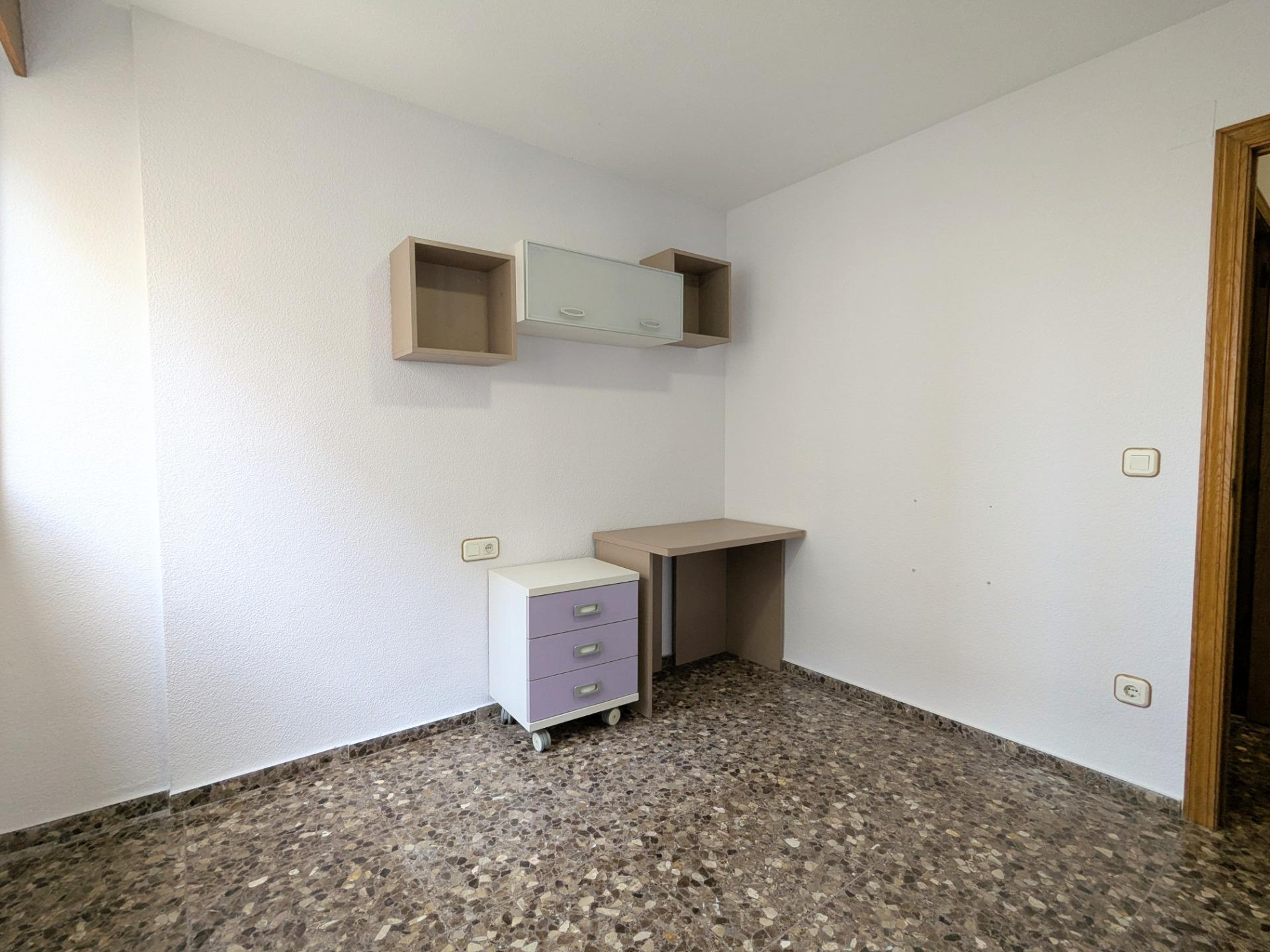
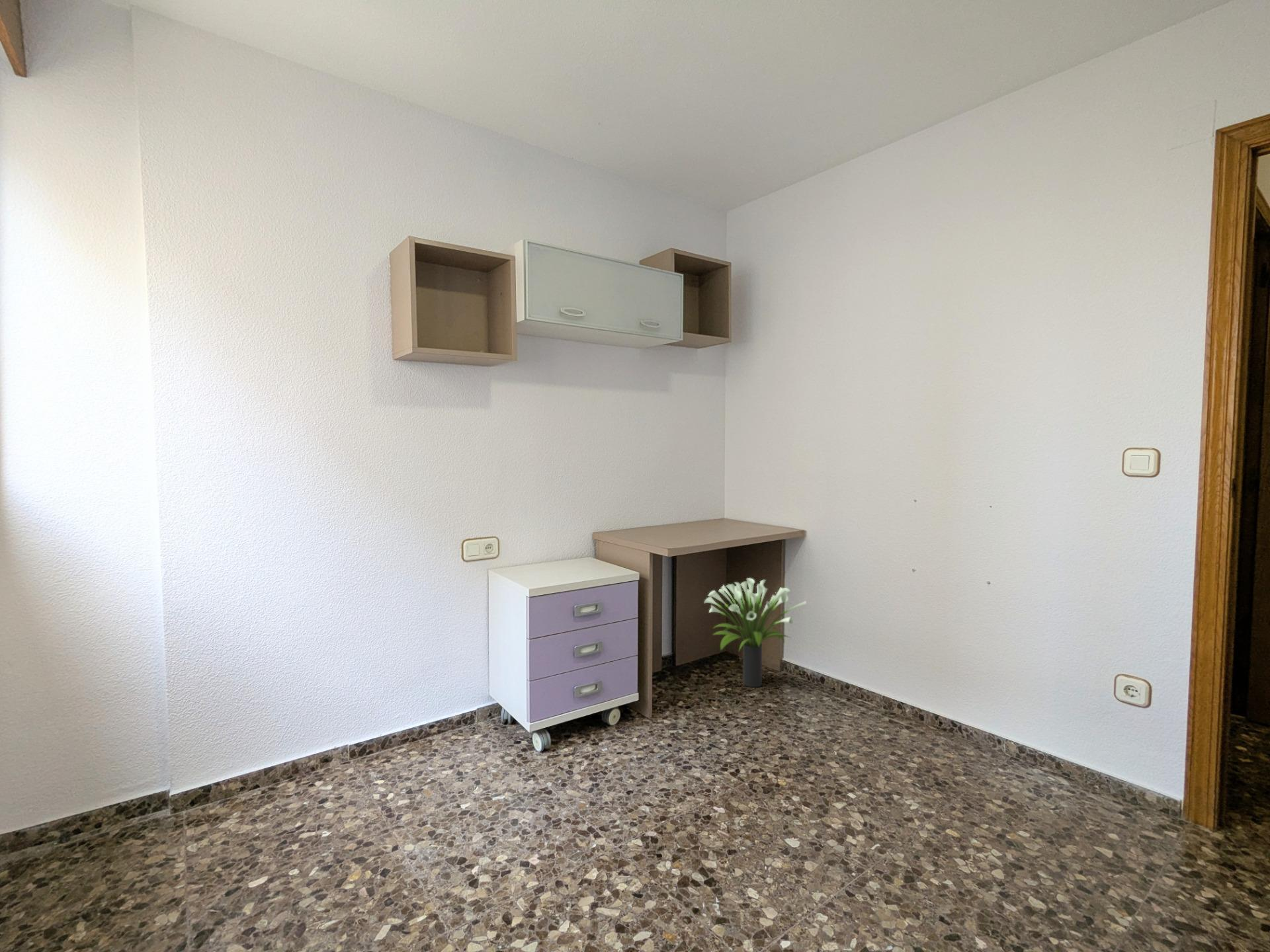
+ potted plant [703,577,807,688]
